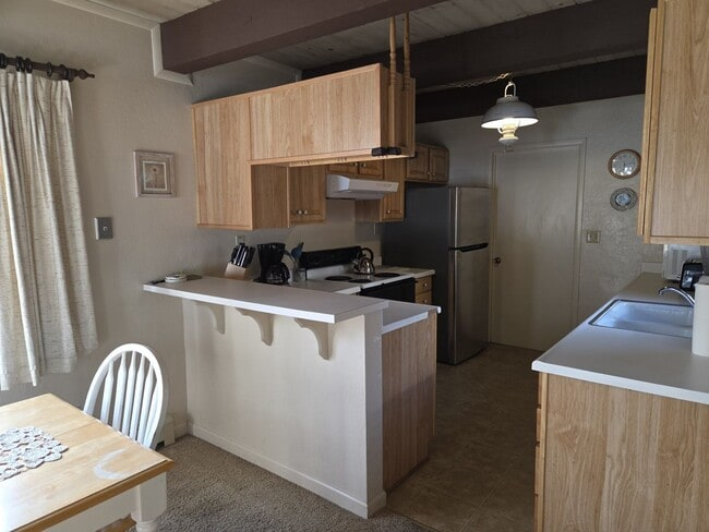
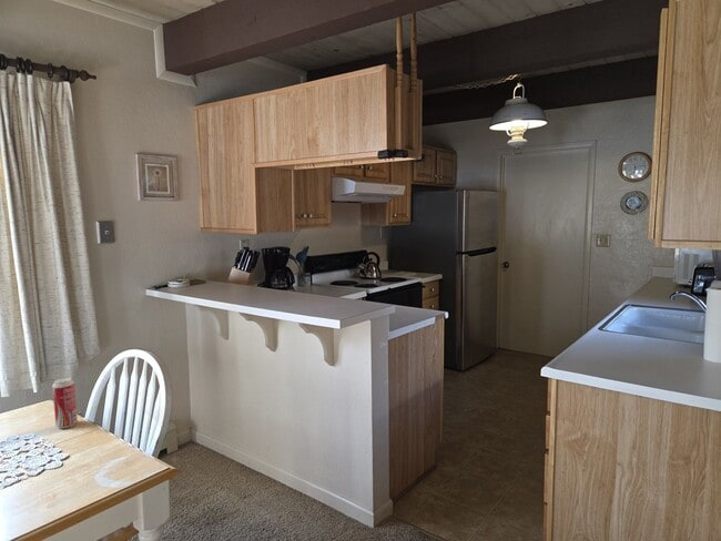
+ beverage can [51,377,79,429]
